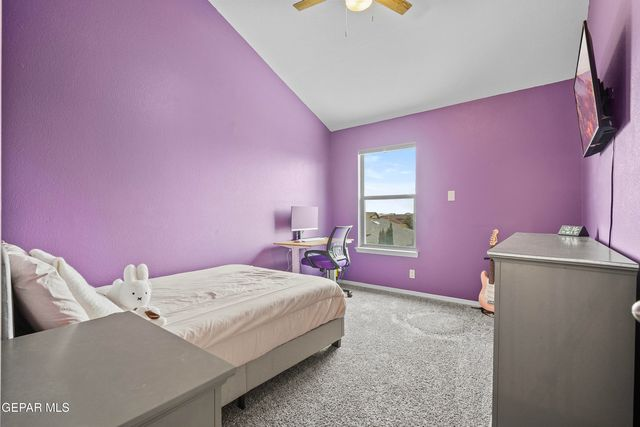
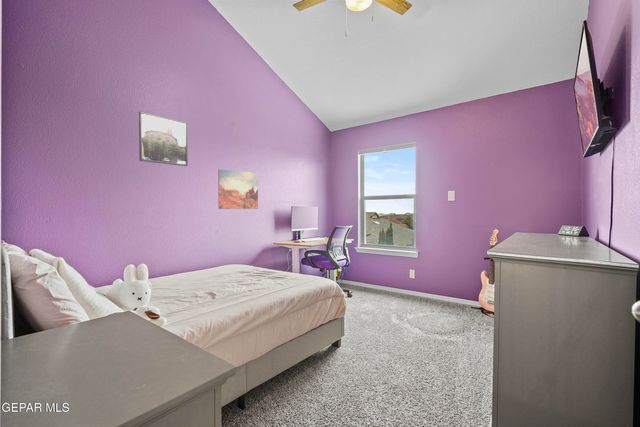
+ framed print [138,111,189,167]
+ wall art [217,168,259,210]
